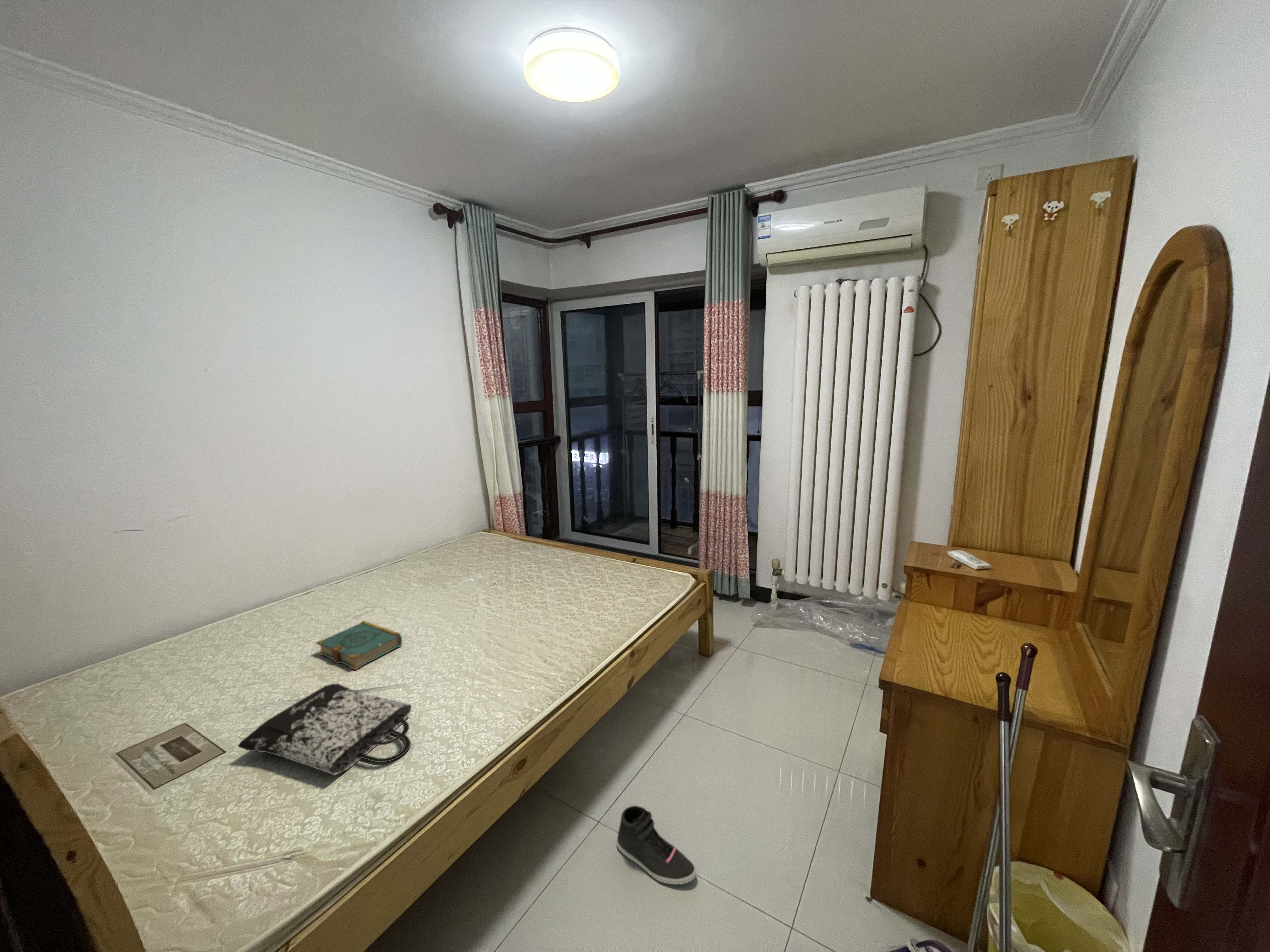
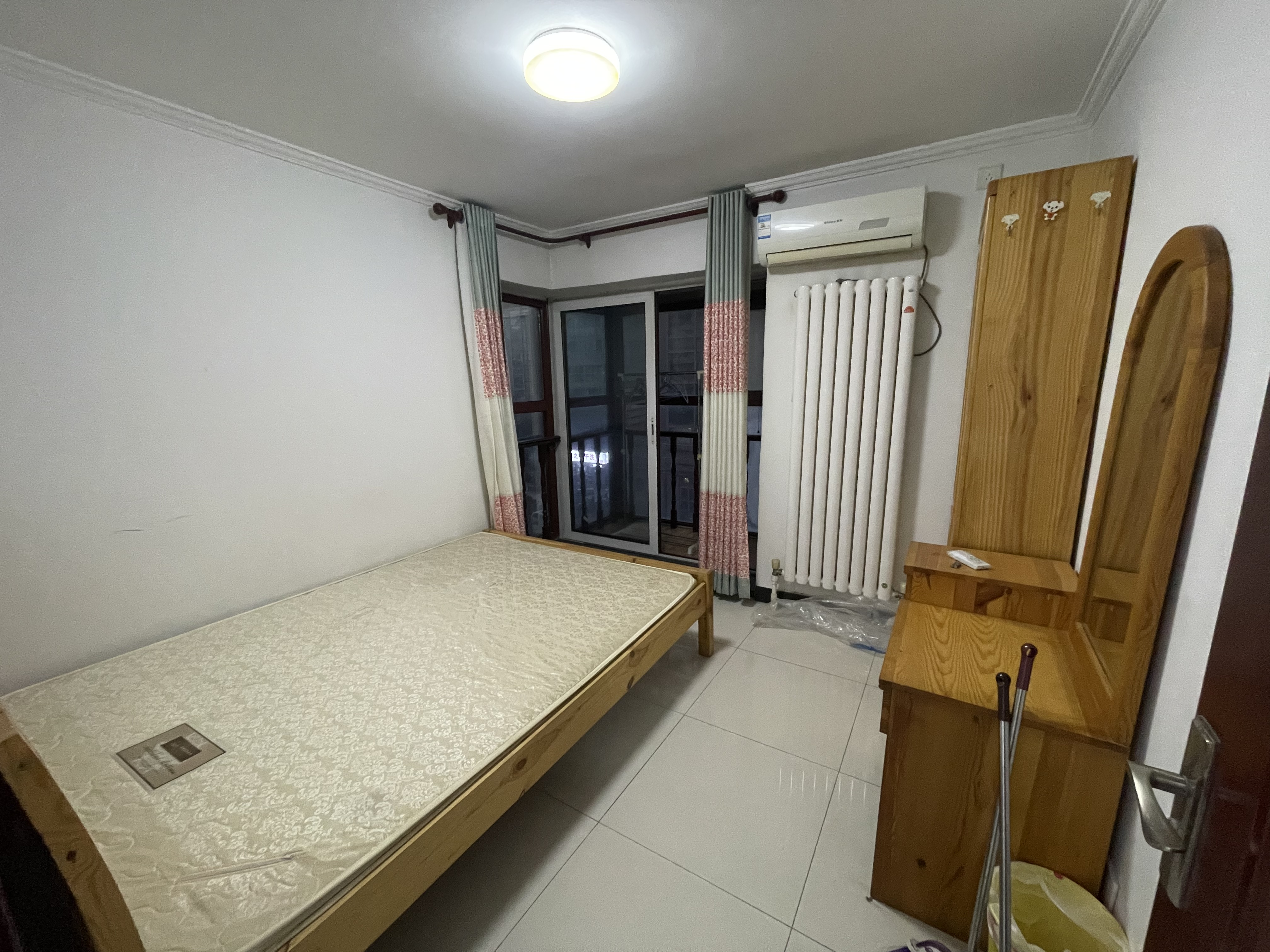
- book [316,620,403,670]
- sneaker [616,806,697,885]
- tote bag [237,683,412,775]
